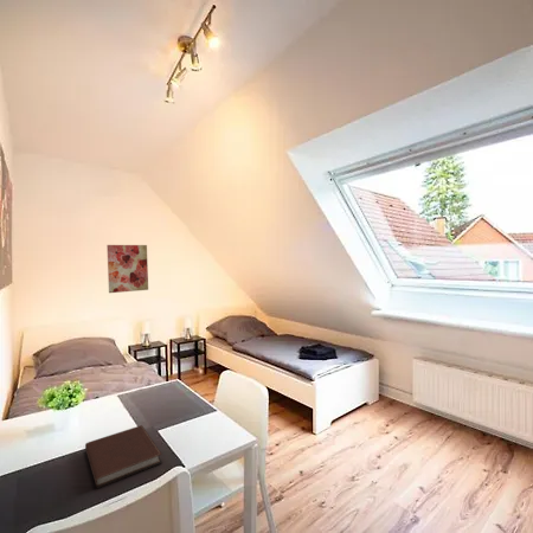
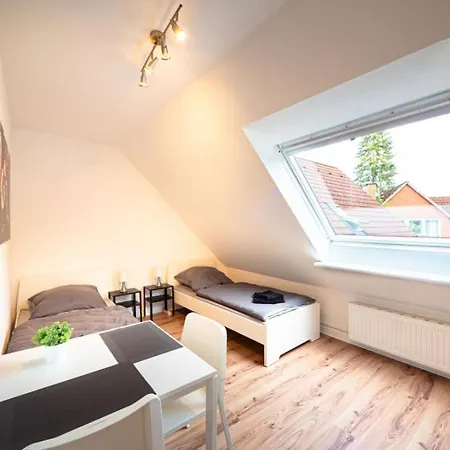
- wall art [105,244,149,294]
- notebook [84,424,163,489]
